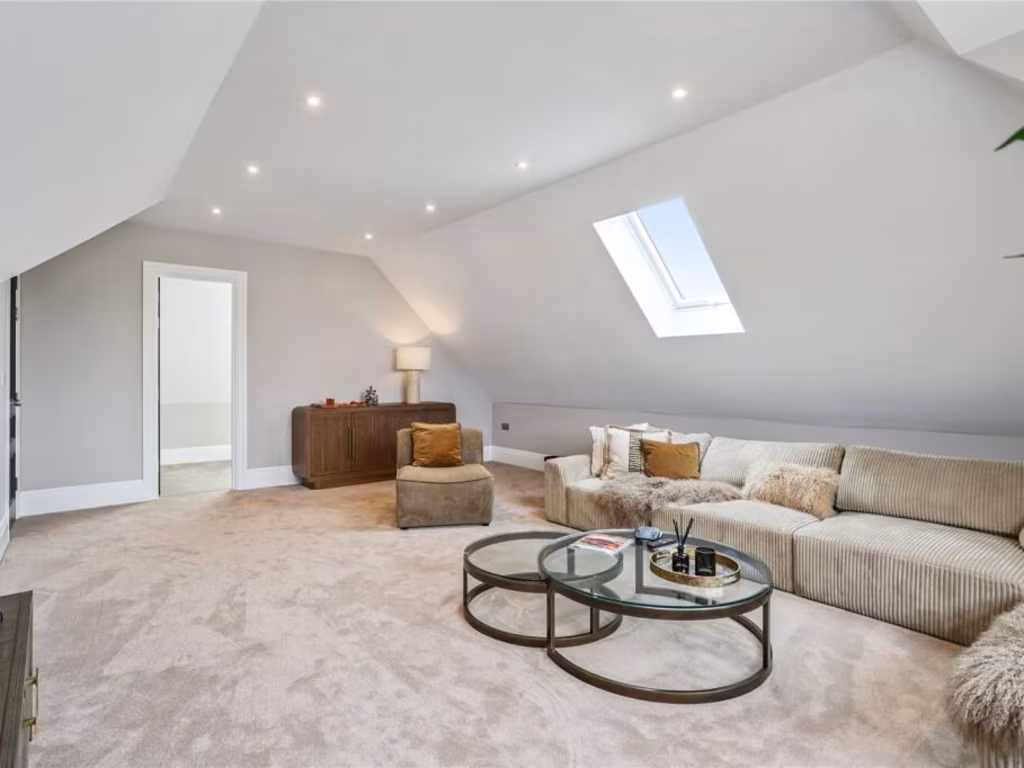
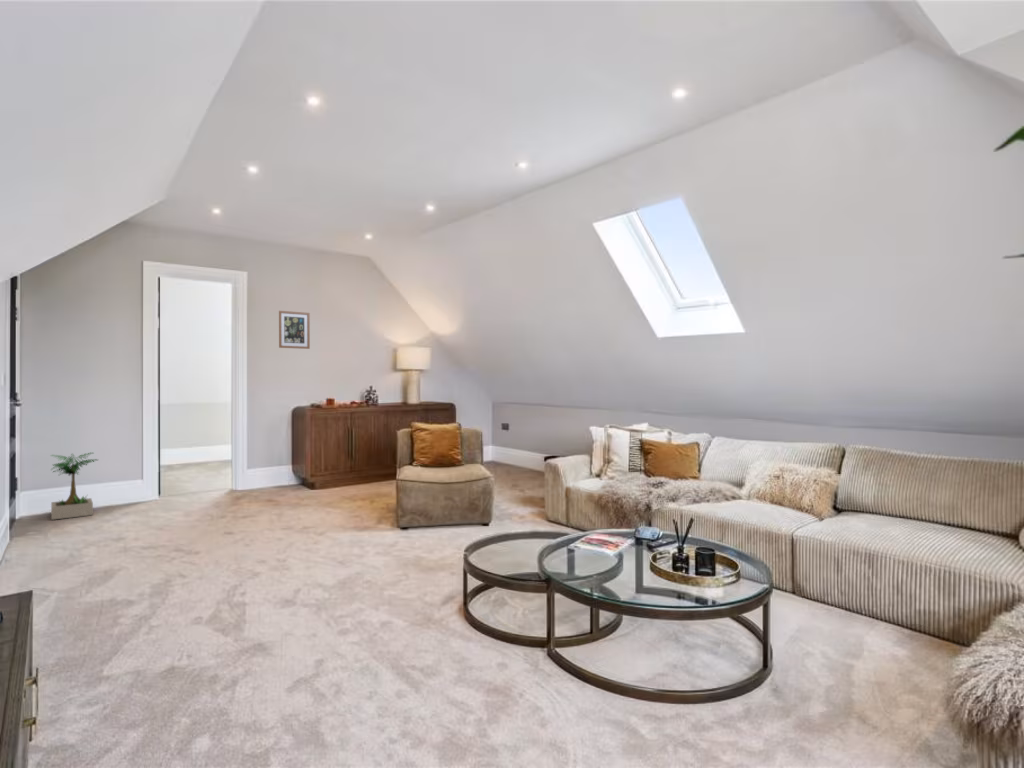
+ potted plant [50,451,99,521]
+ wall art [278,310,311,350]
